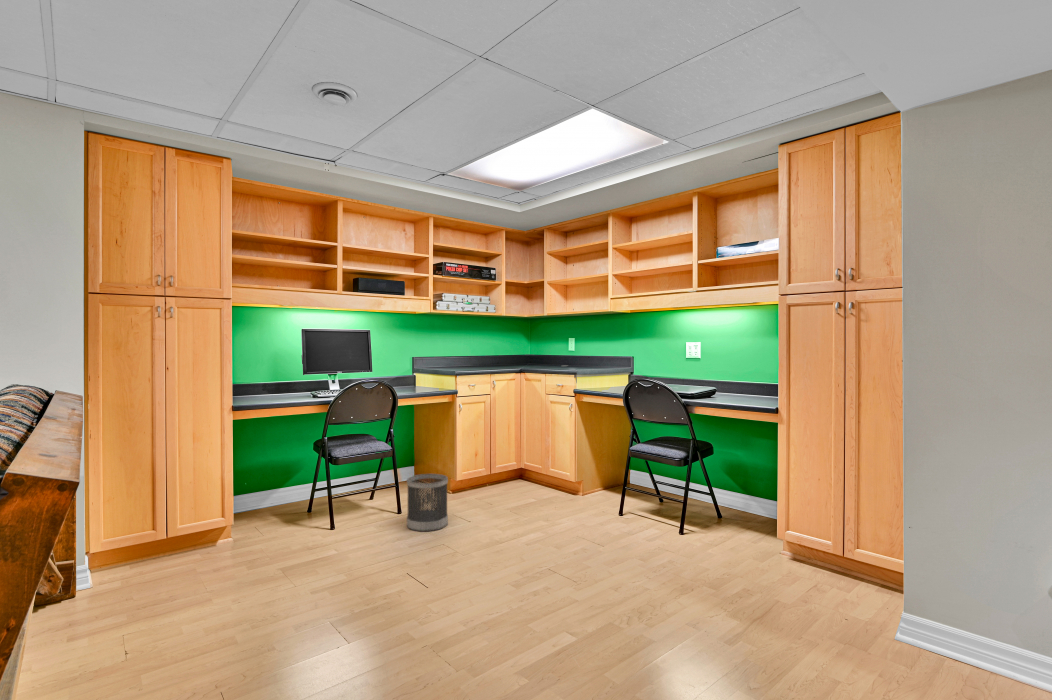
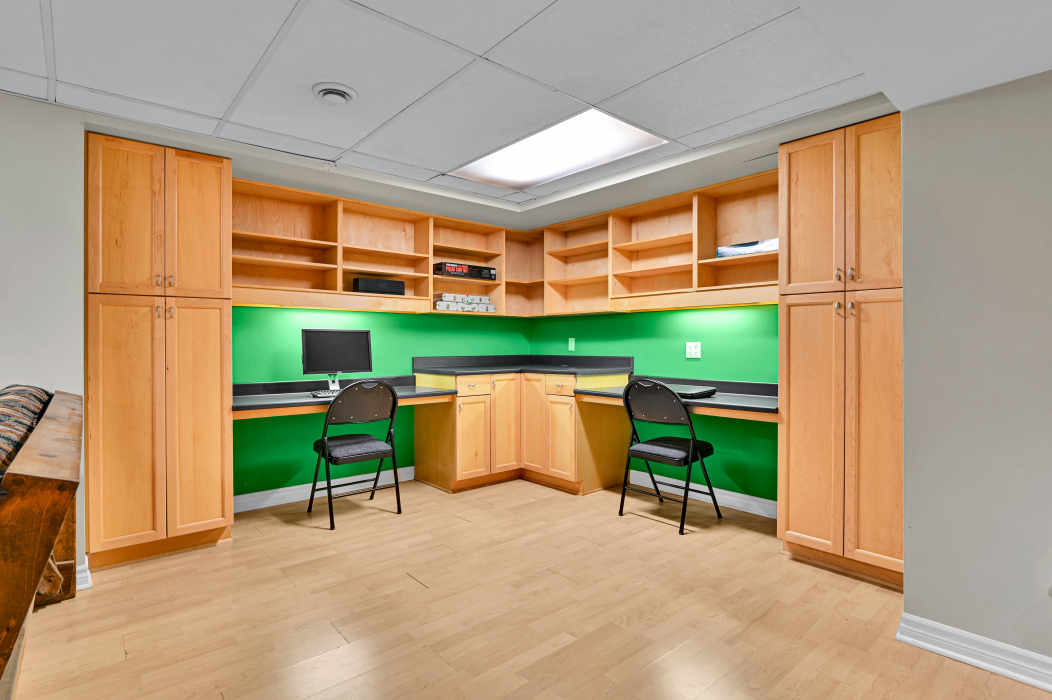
- wastebasket [406,473,449,533]
